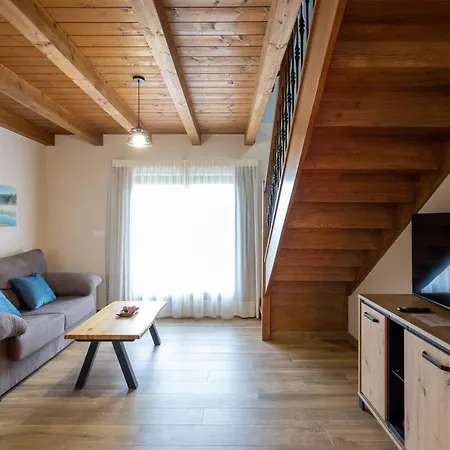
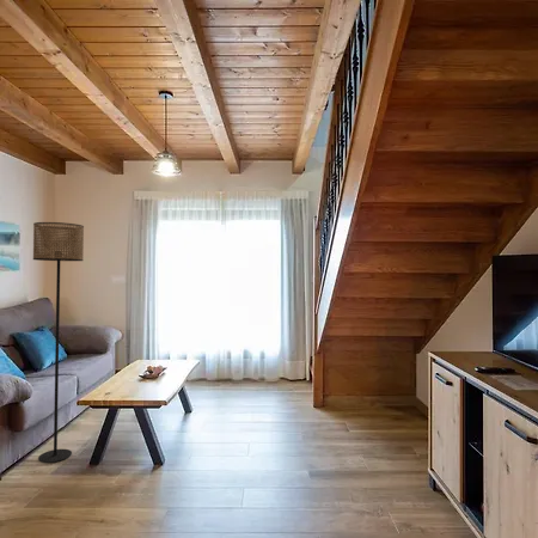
+ floor lamp [32,221,85,464]
